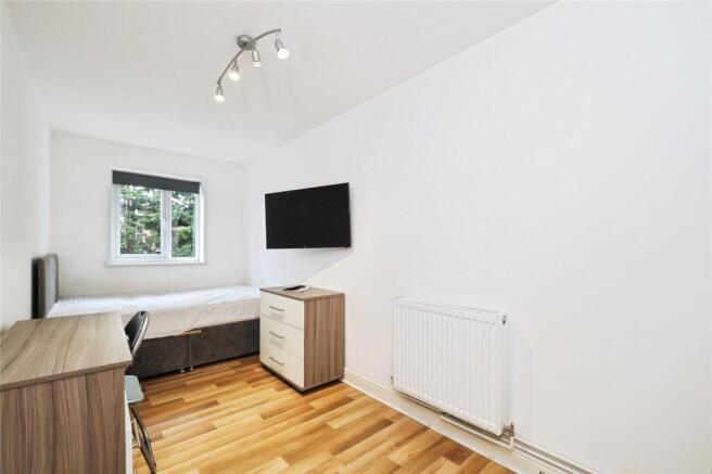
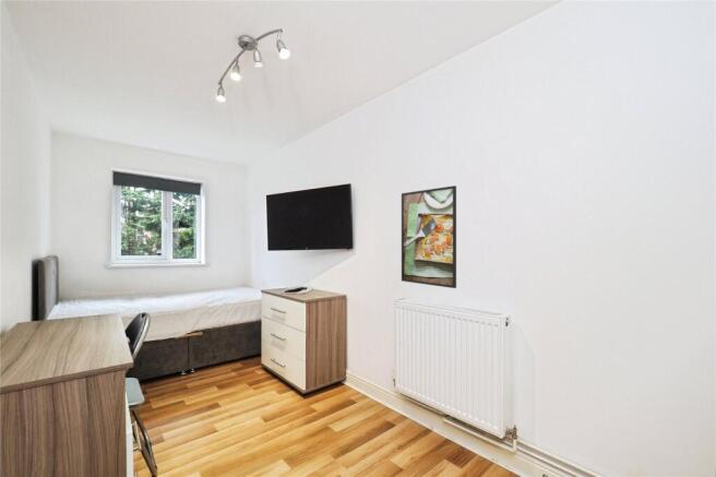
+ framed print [401,184,457,289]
